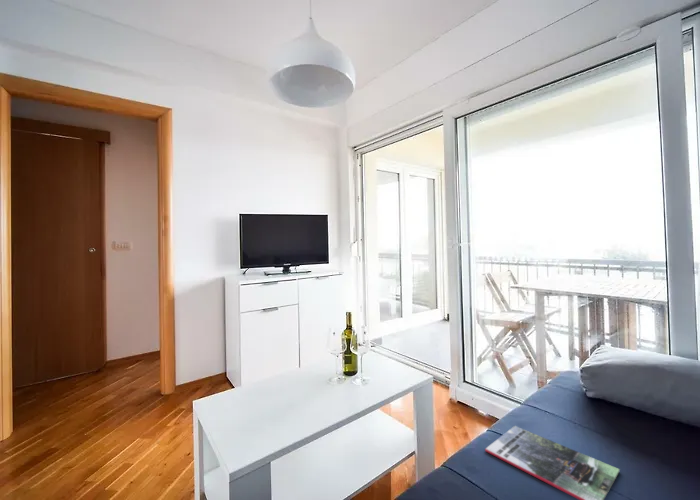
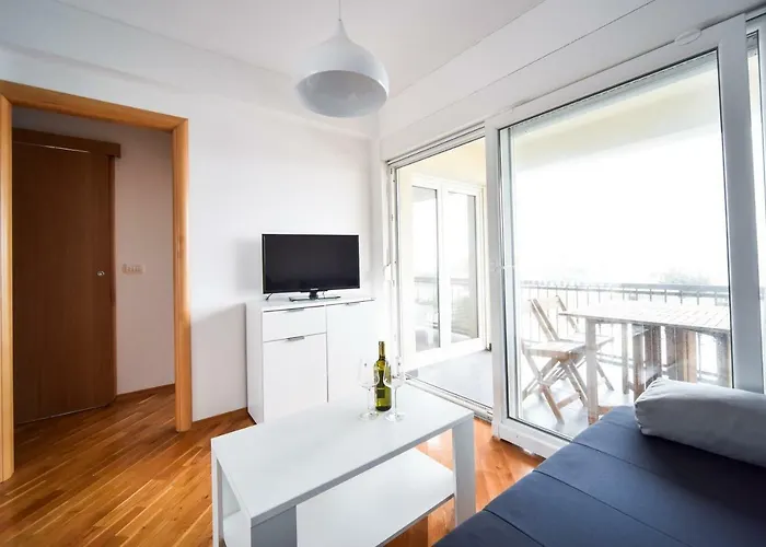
- magazine [484,425,621,500]
